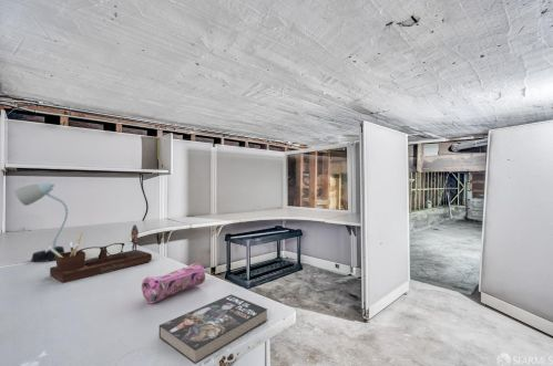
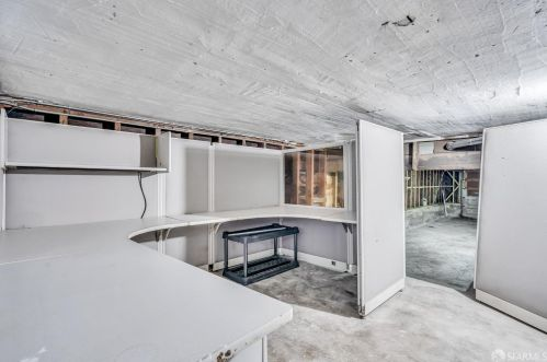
- book [158,293,268,365]
- desk organizer [48,223,153,284]
- desk lamp [13,181,69,263]
- pencil case [141,262,206,305]
